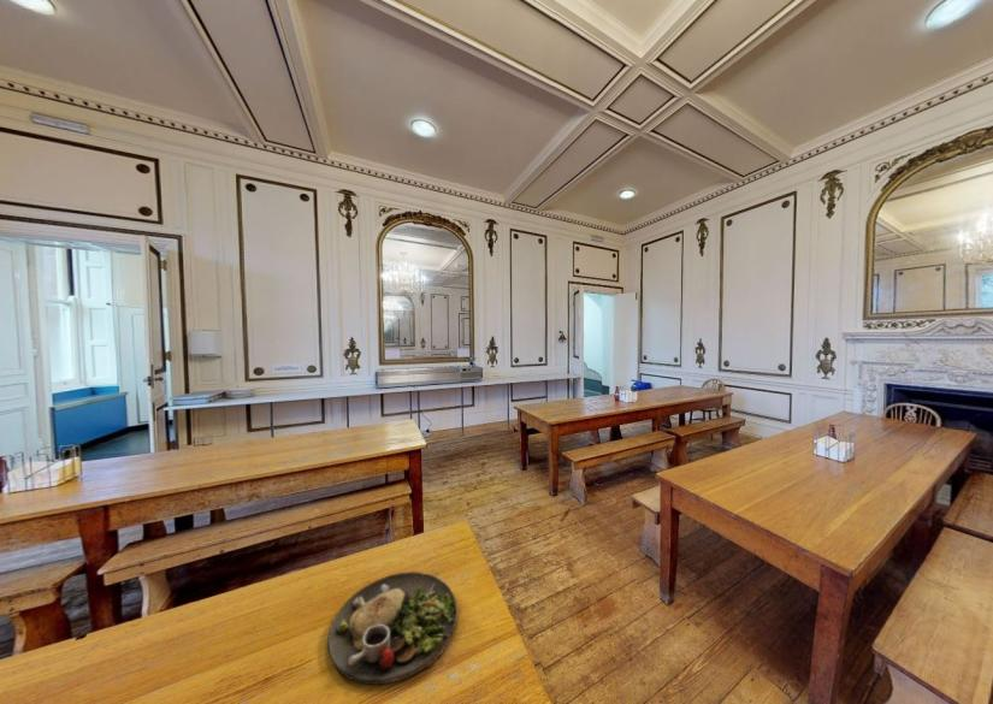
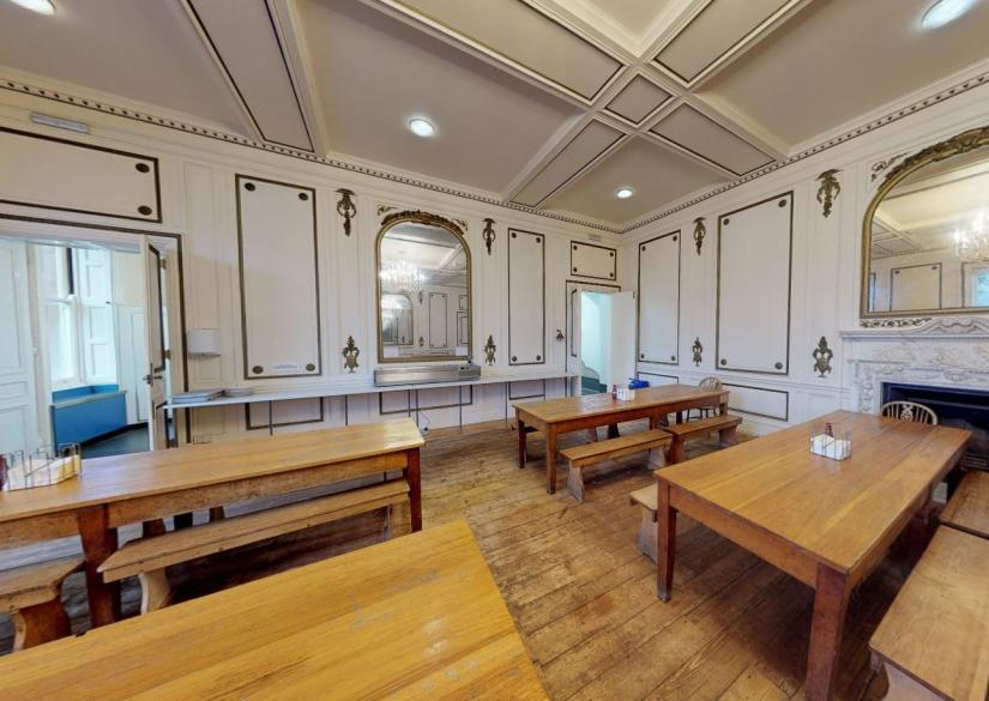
- dinner plate [326,570,460,686]
